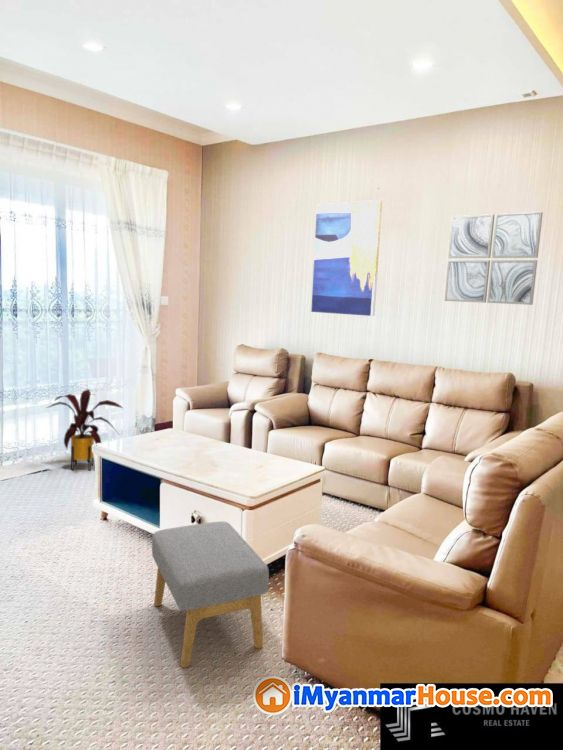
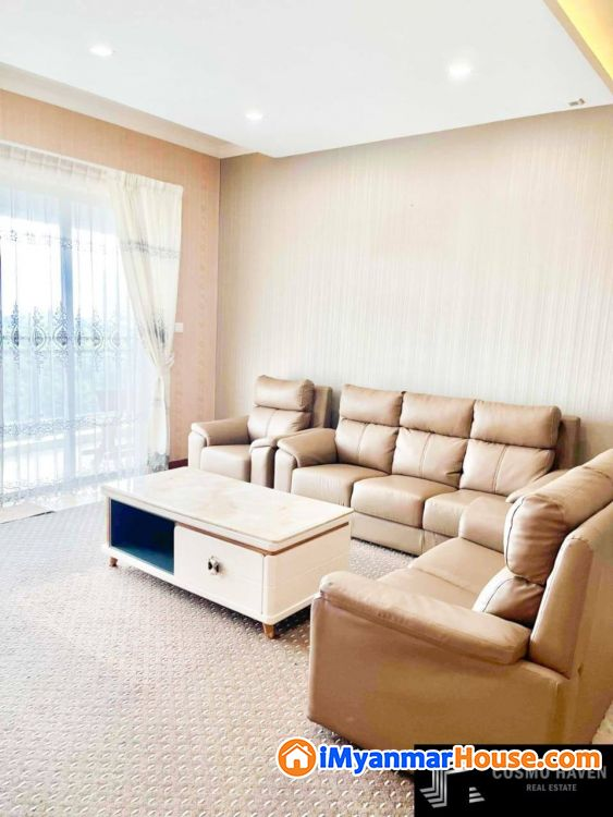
- footstool [151,520,270,669]
- wall art [310,199,383,317]
- house plant [45,388,124,471]
- wall art [444,211,544,306]
